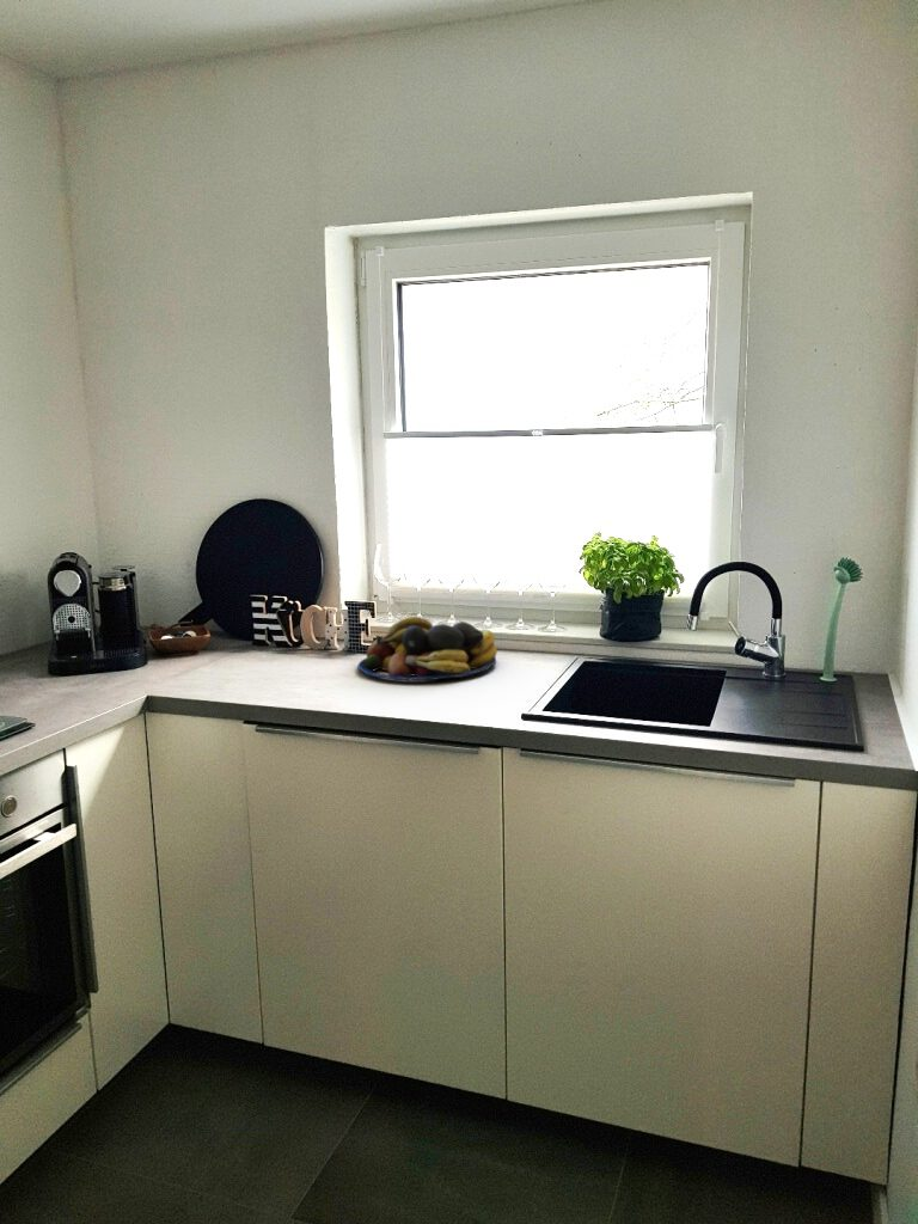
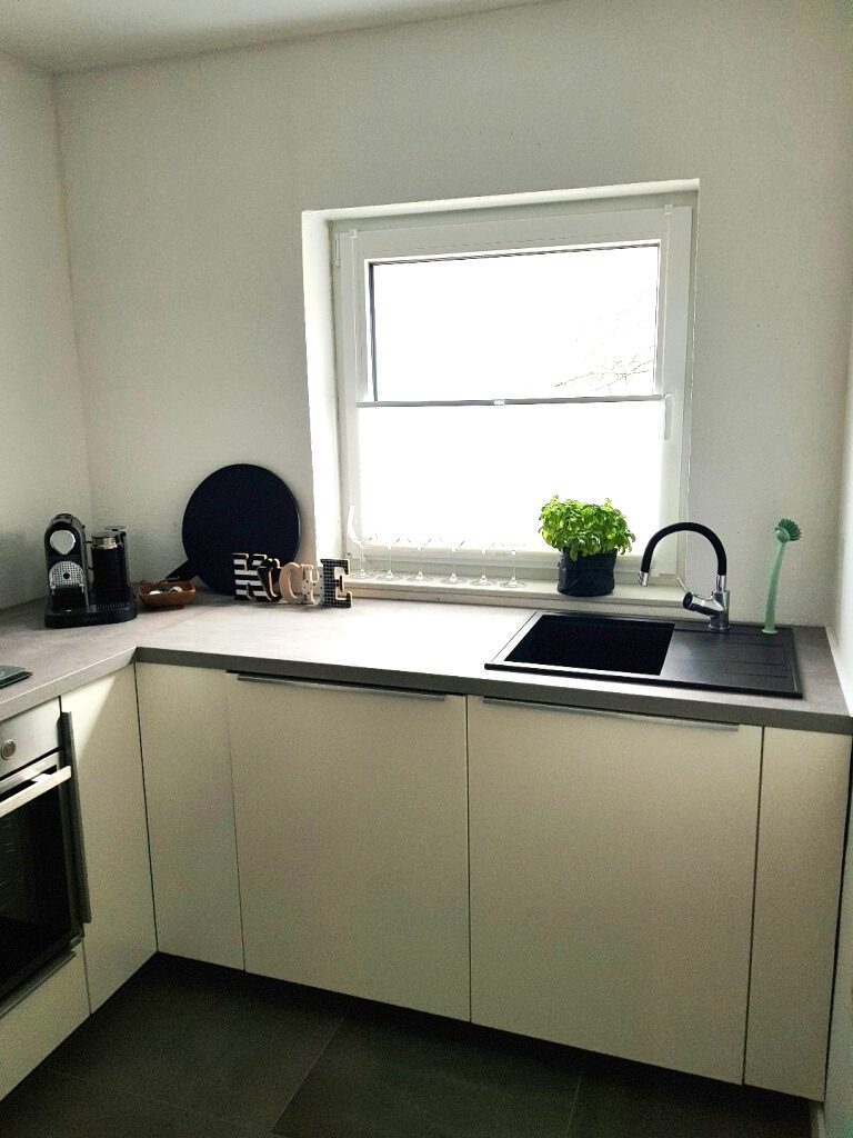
- fruit bowl [356,616,498,683]
